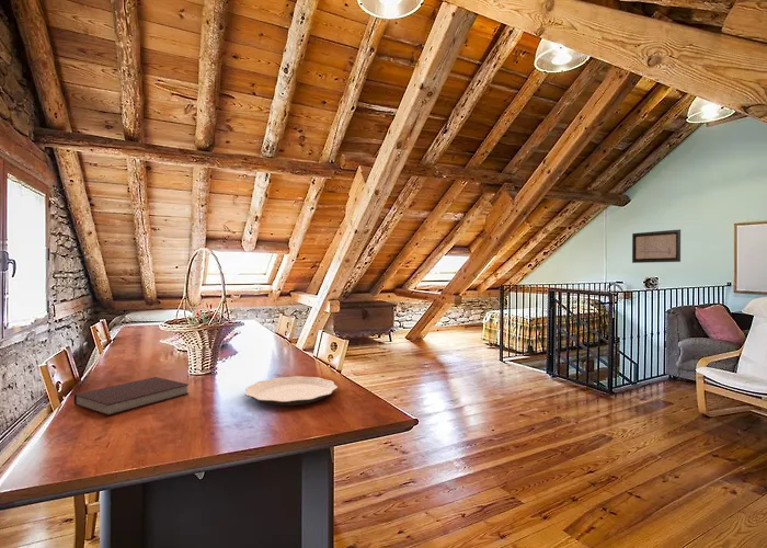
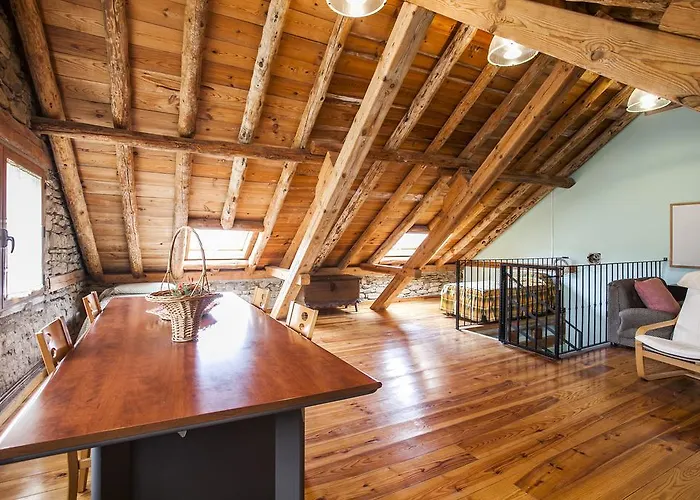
- wall art [631,228,682,264]
- notebook [73,376,190,416]
- plate [244,375,339,407]
